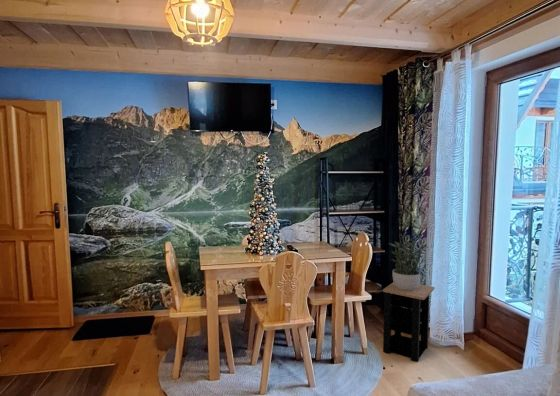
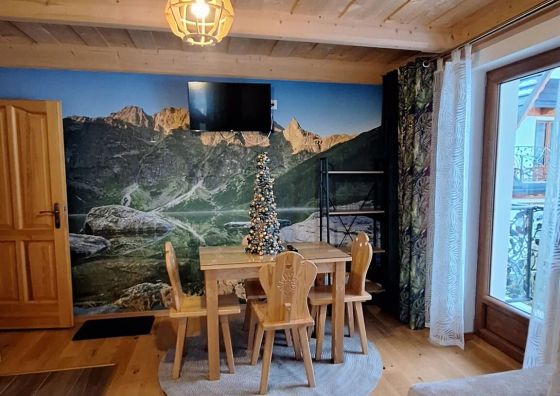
- potted plant [388,237,429,291]
- side table [382,281,436,363]
